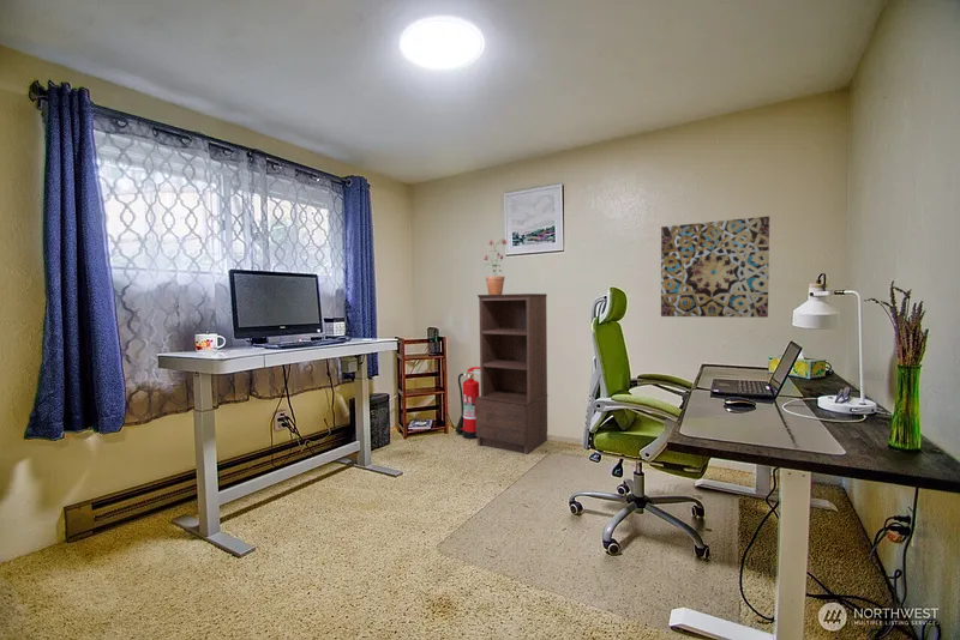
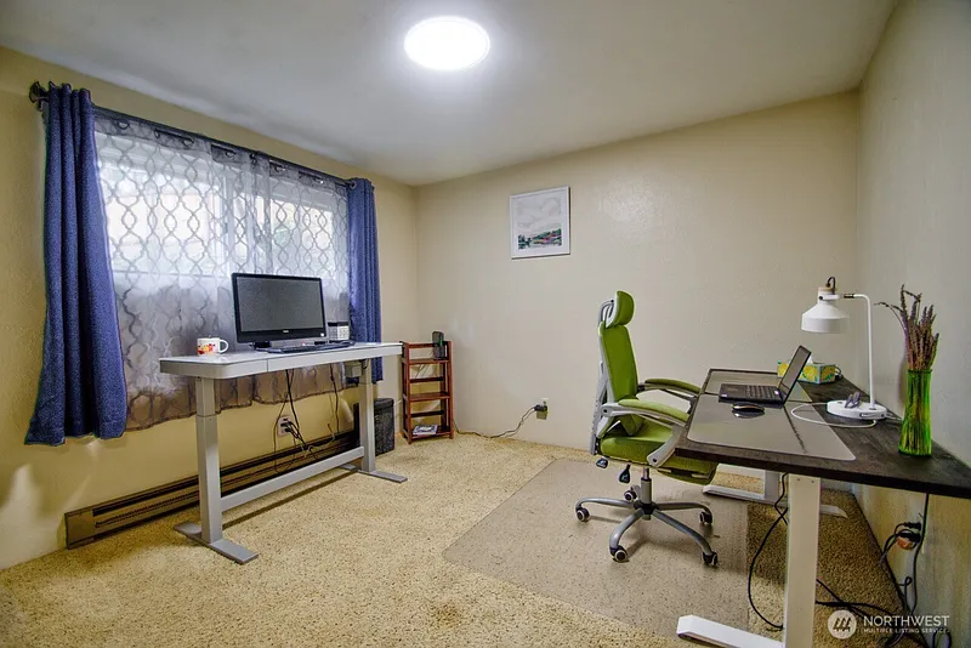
- potted plant [484,237,508,295]
- wall art [660,215,770,319]
- fire extinguisher [454,366,480,440]
- shelving unit [475,292,548,455]
